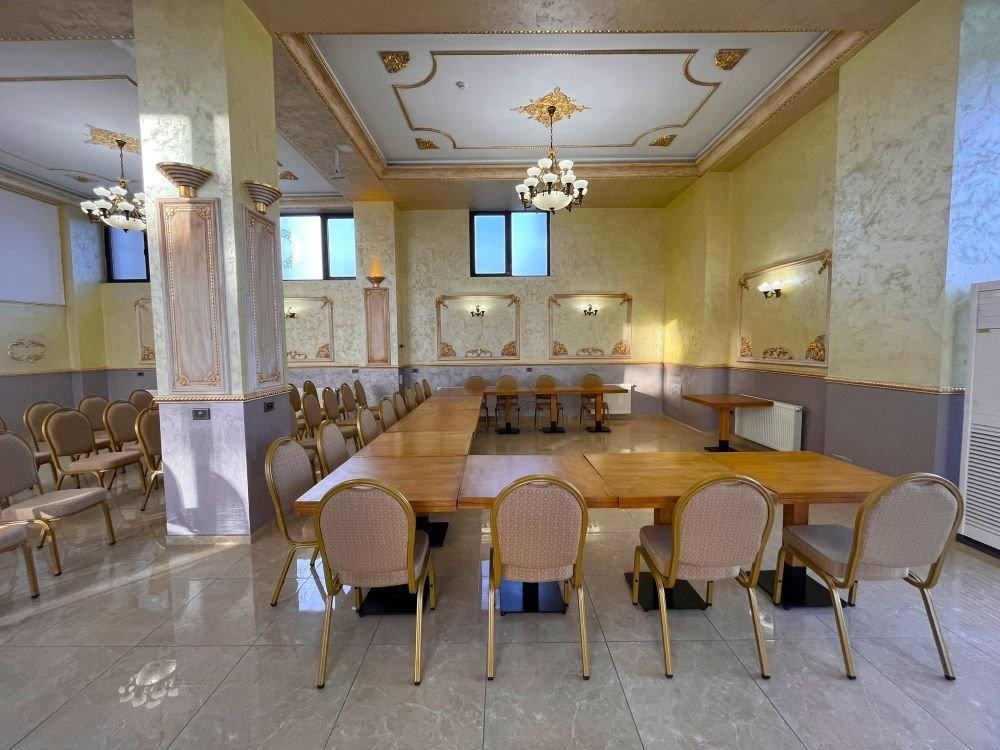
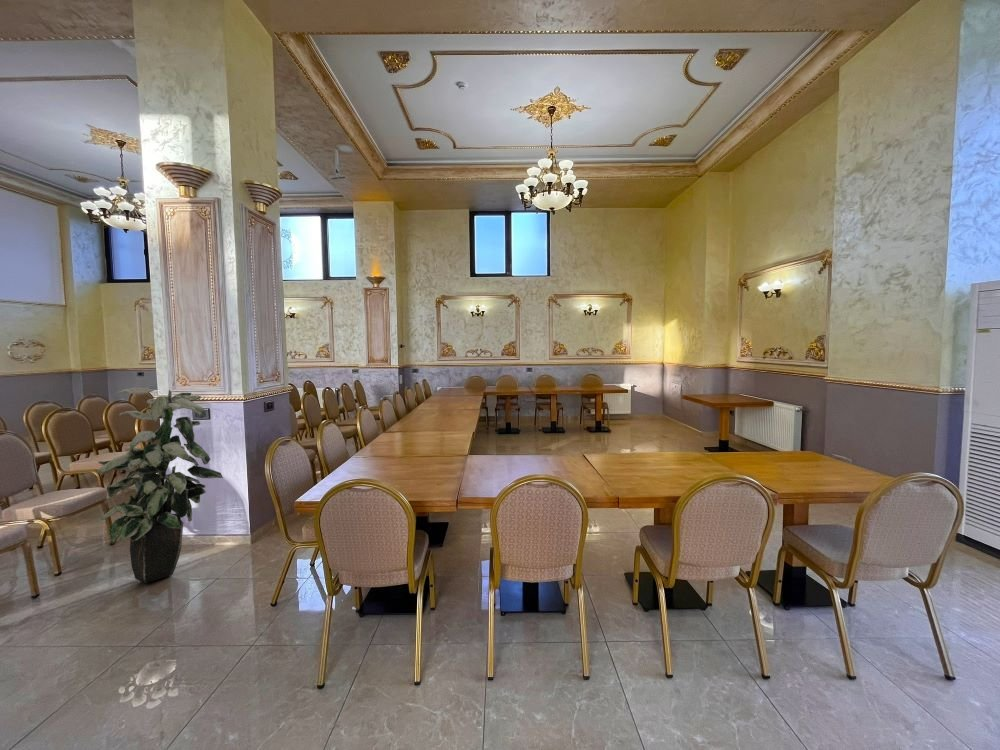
+ indoor plant [96,387,224,584]
